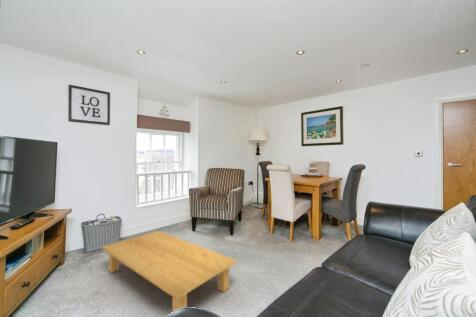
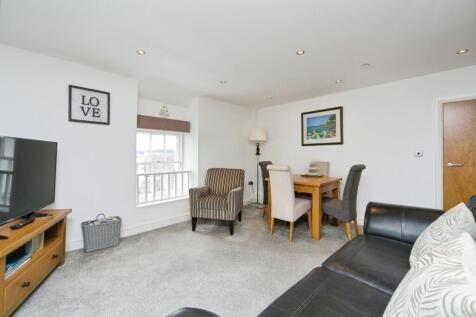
- coffee table [100,230,239,313]
